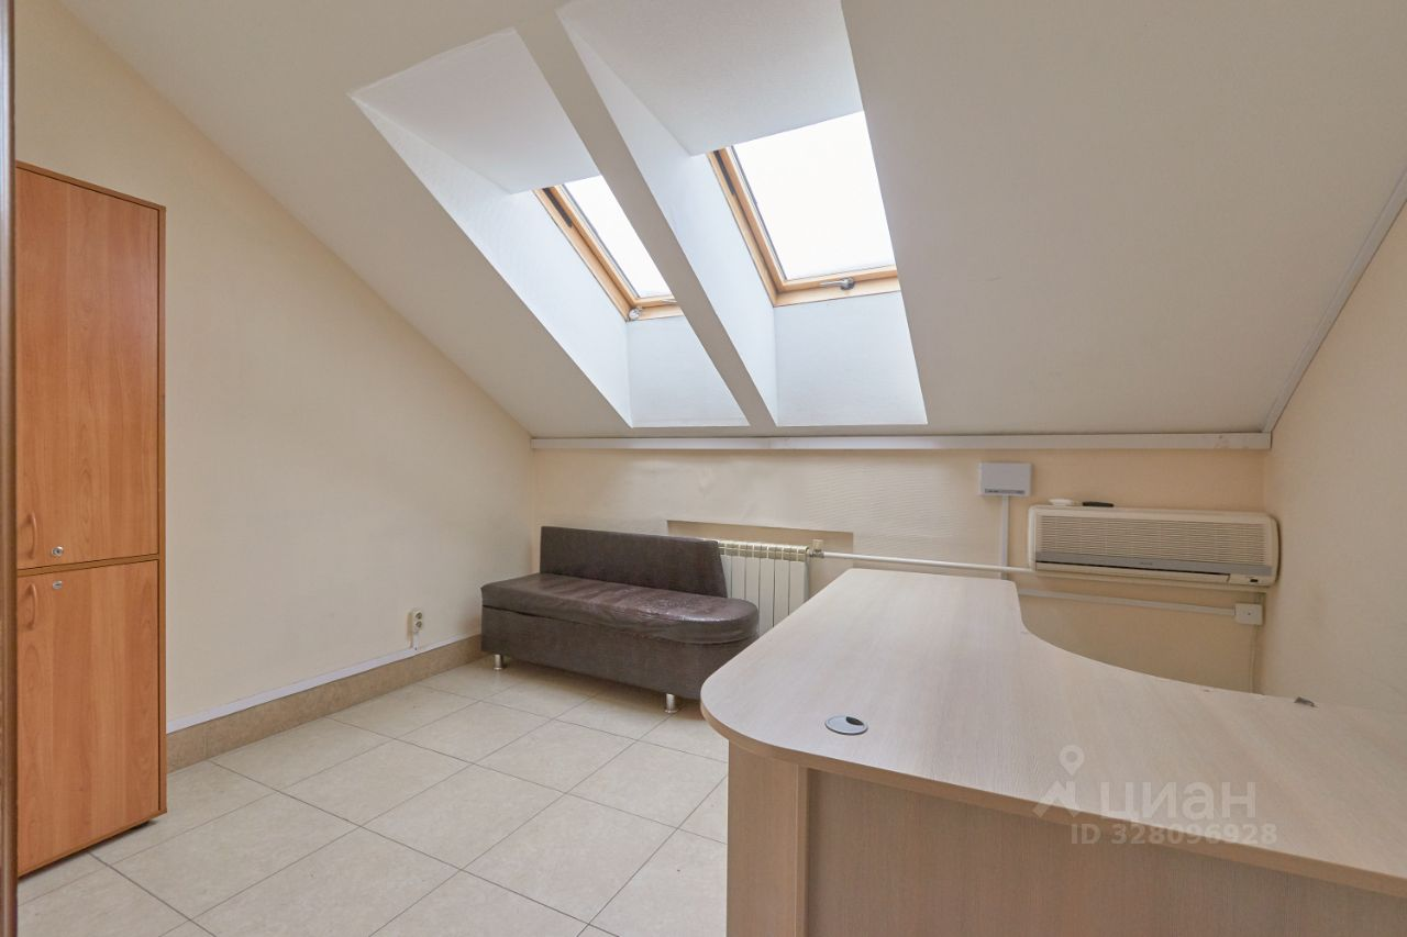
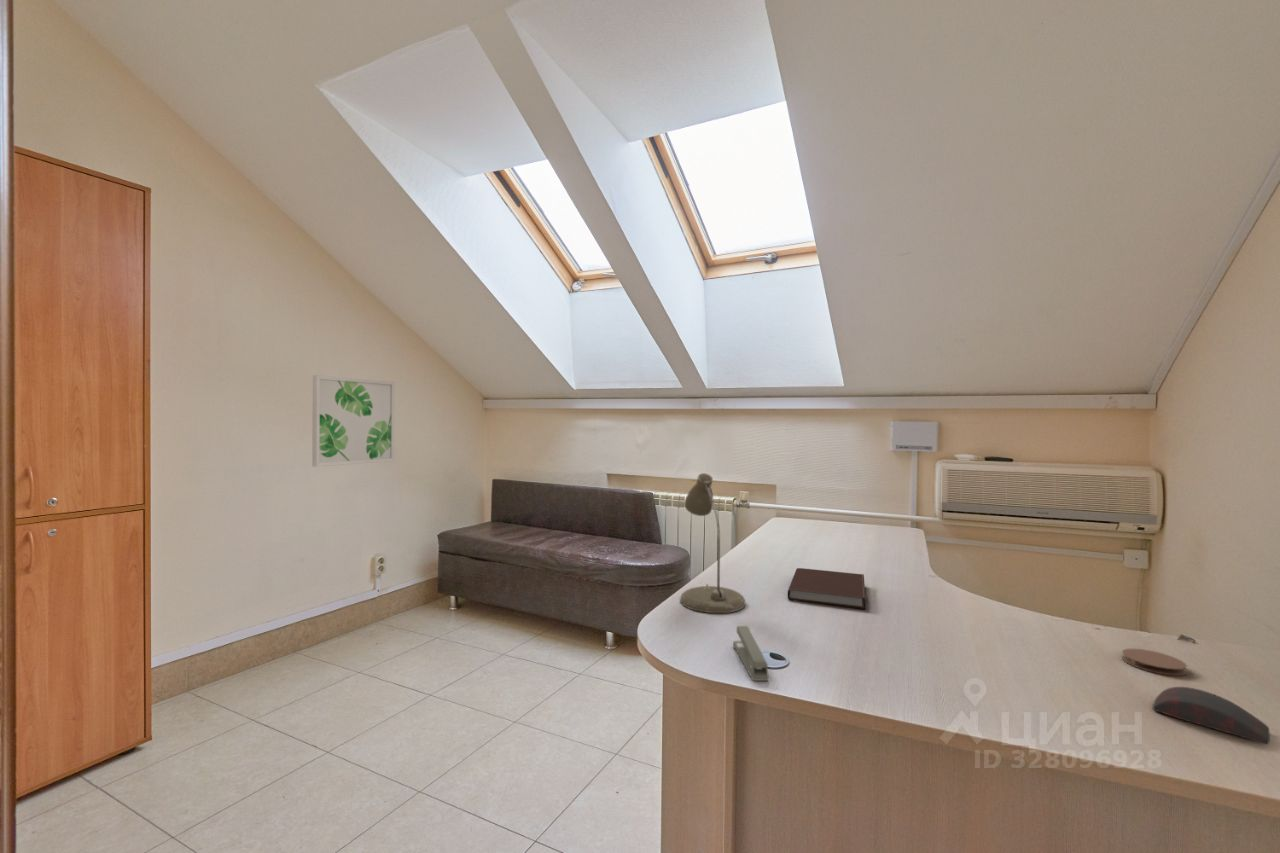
+ wall art [311,374,396,468]
+ notebook [787,567,867,610]
+ coaster [1121,648,1188,677]
+ computer mouse [1151,686,1271,745]
+ stapler [732,625,770,682]
+ desk lamp [679,472,746,614]
